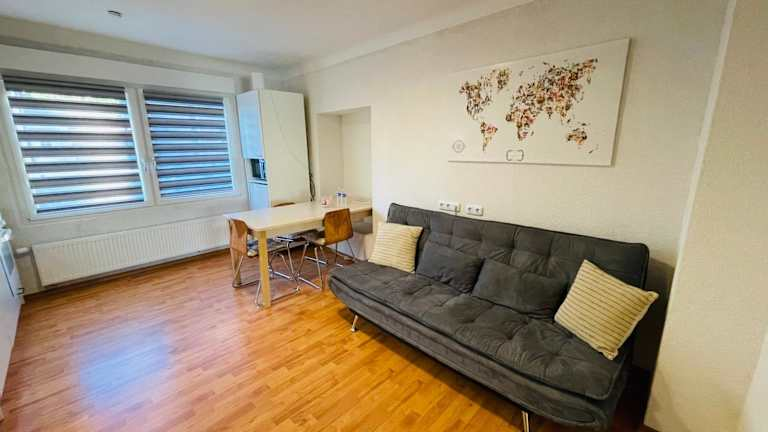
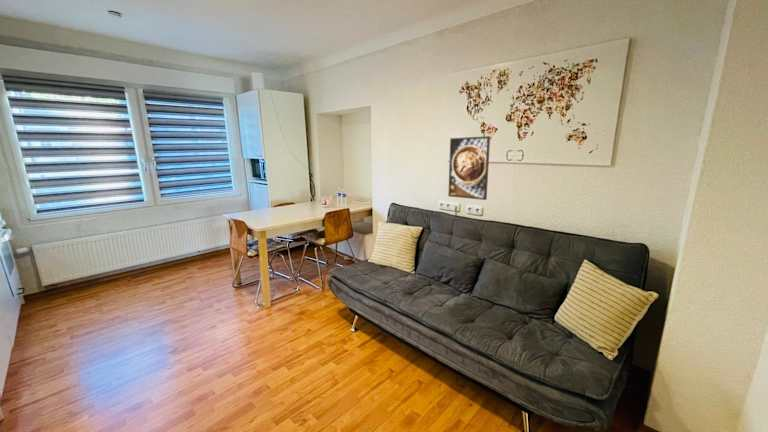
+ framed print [447,135,491,201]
